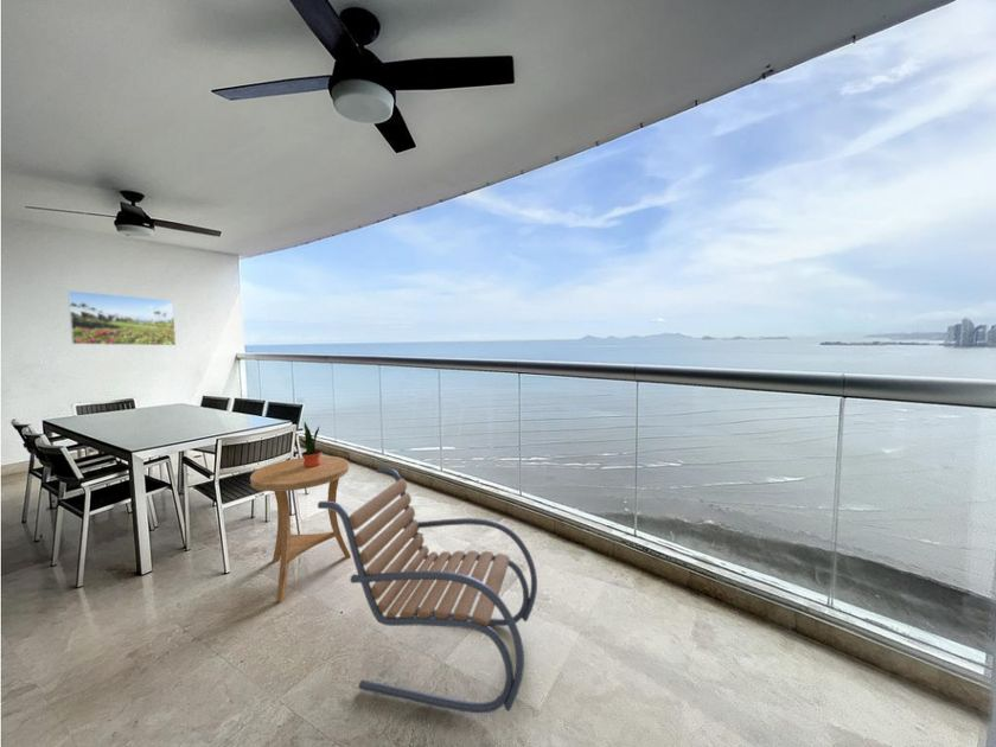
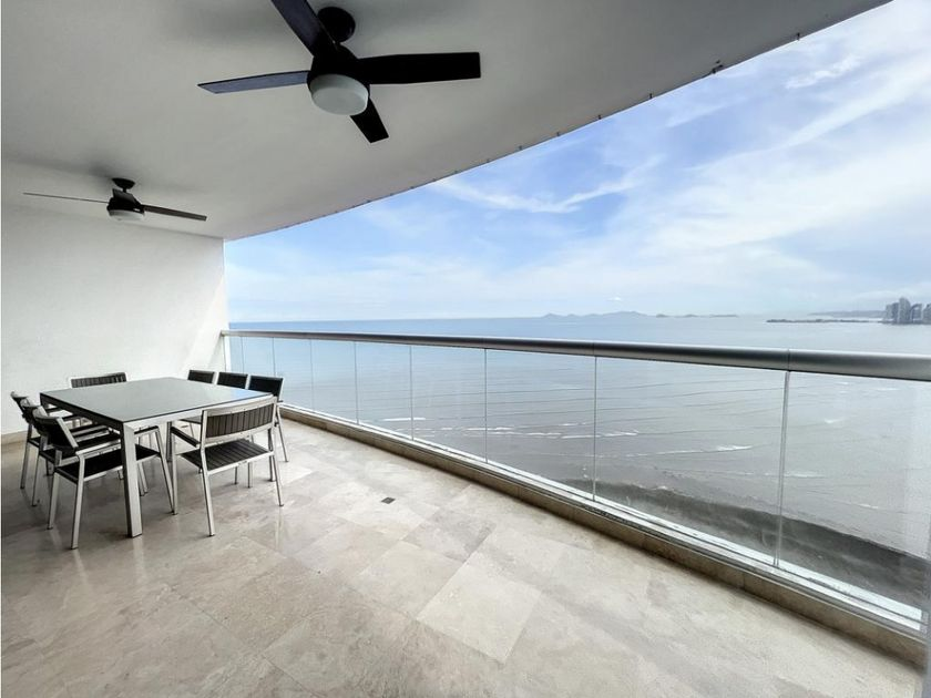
- potted plant [298,421,323,468]
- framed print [66,289,177,346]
- lounge chair [317,466,538,714]
- side table [249,455,352,604]
